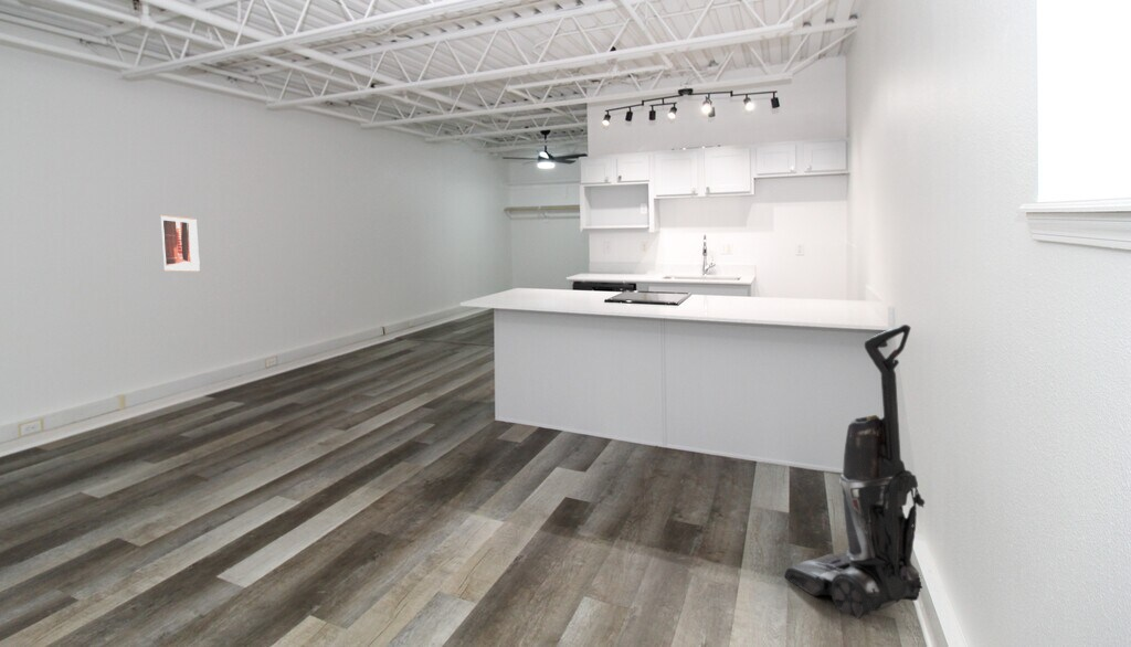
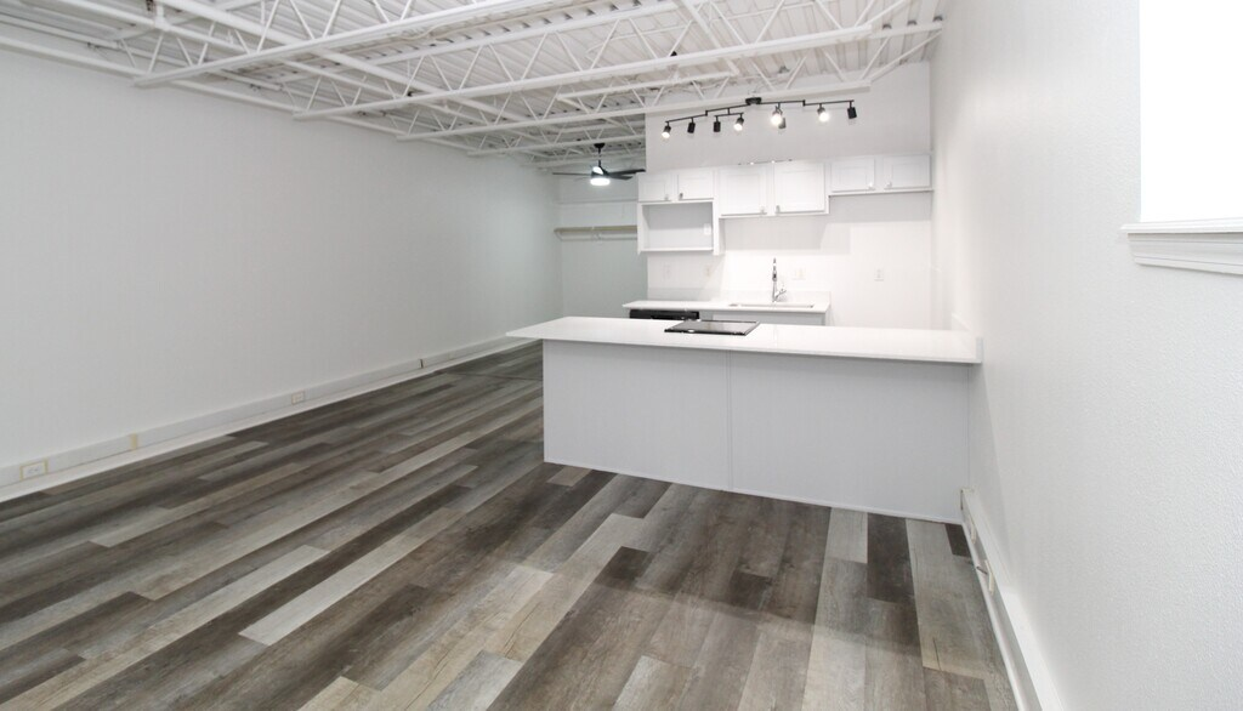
- wall art [159,214,201,273]
- vacuum cleaner [783,324,926,621]
